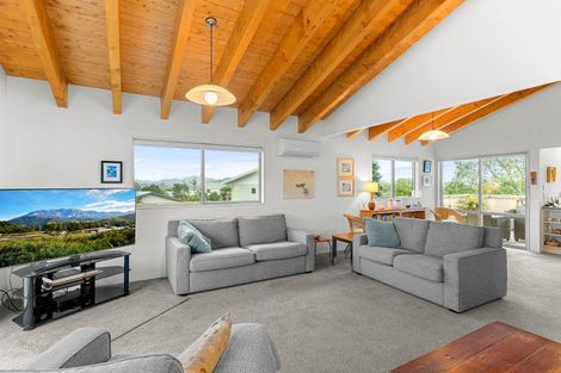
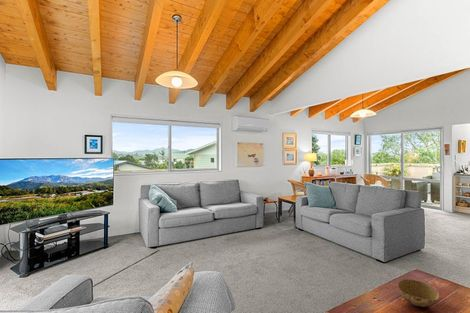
+ bowl [397,278,440,308]
